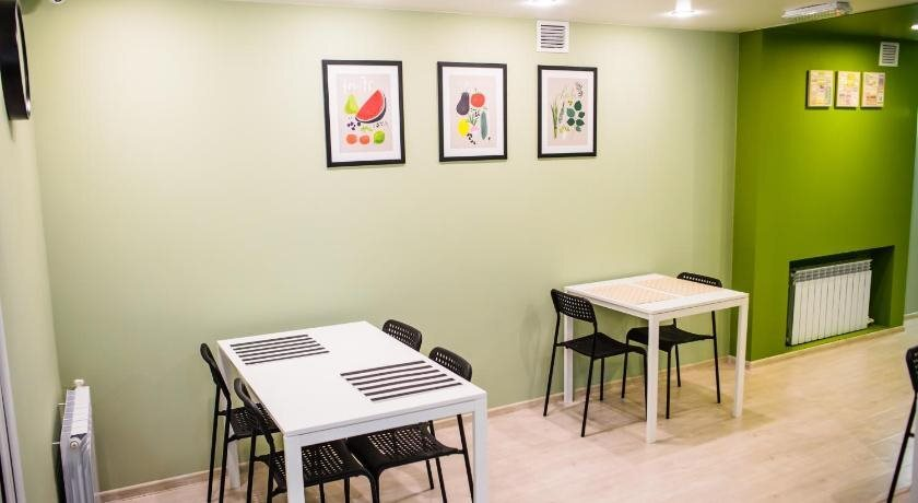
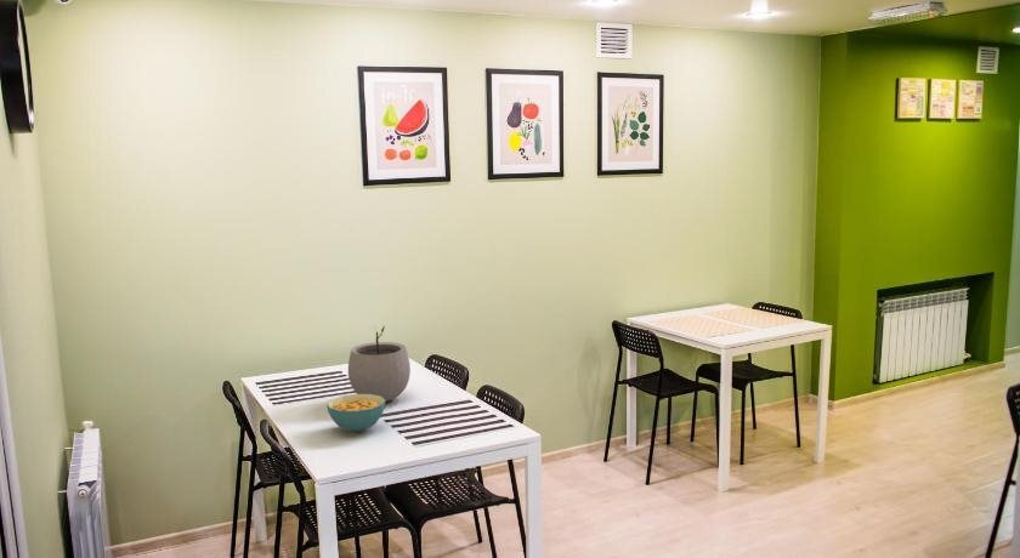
+ cereal bowl [325,393,386,433]
+ plant pot [347,325,412,403]
